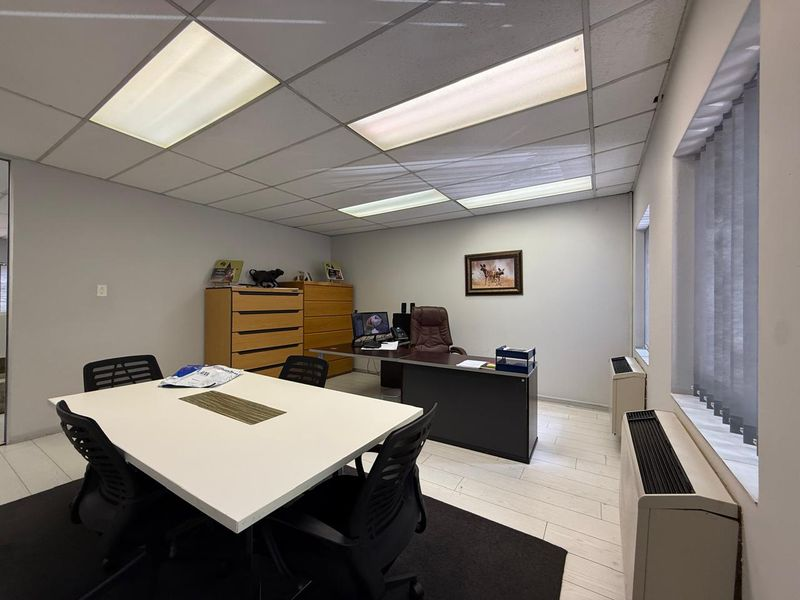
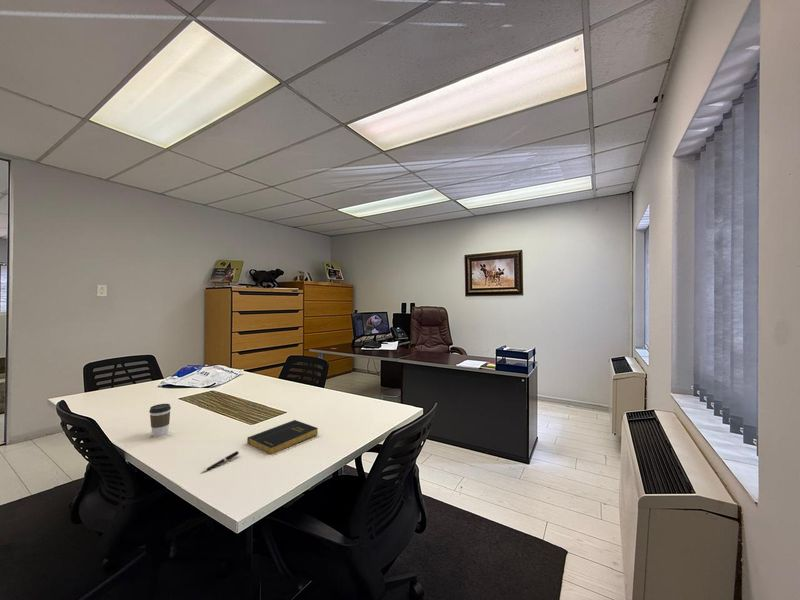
+ coffee cup [148,403,172,438]
+ book [246,419,319,455]
+ pen [200,450,240,474]
